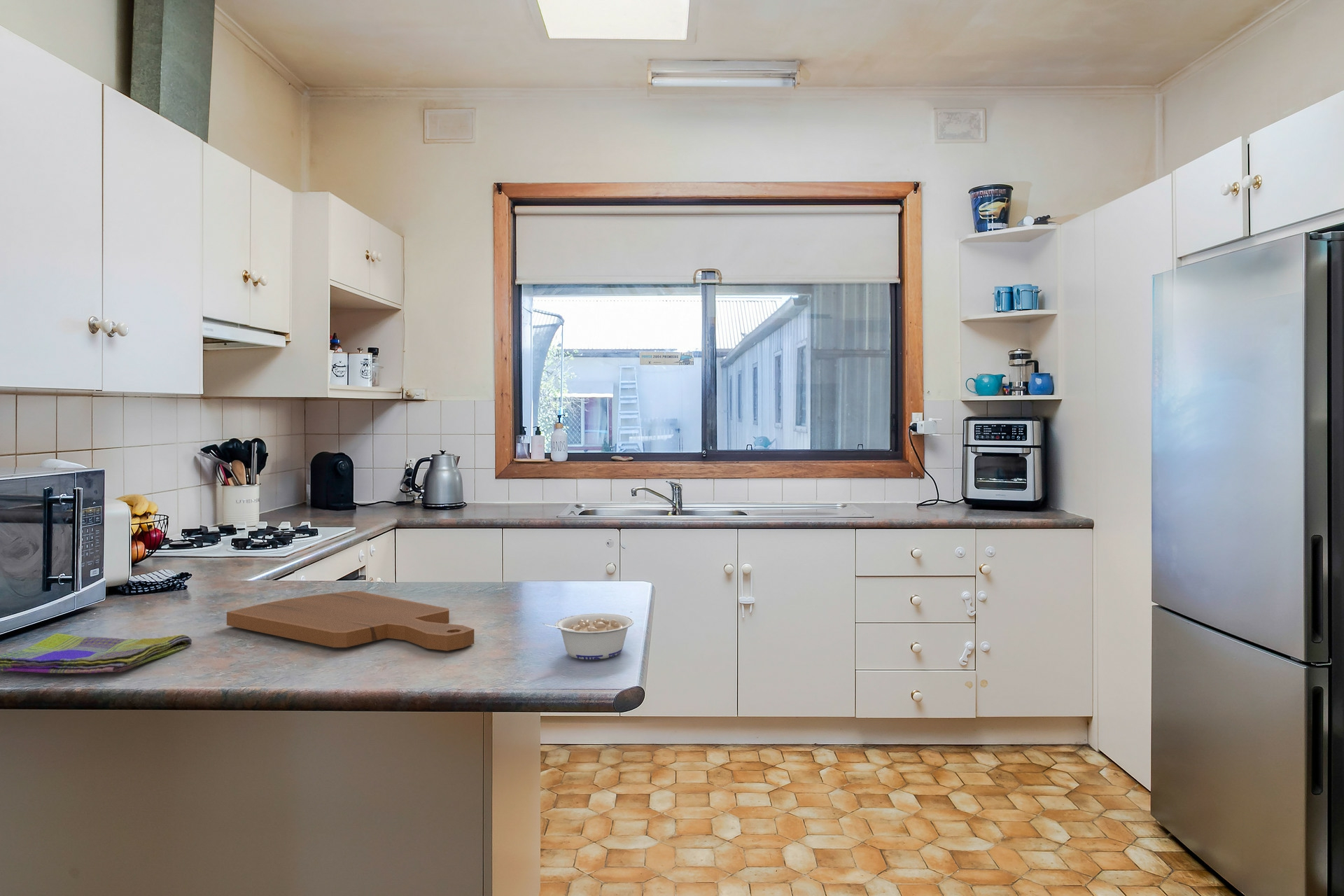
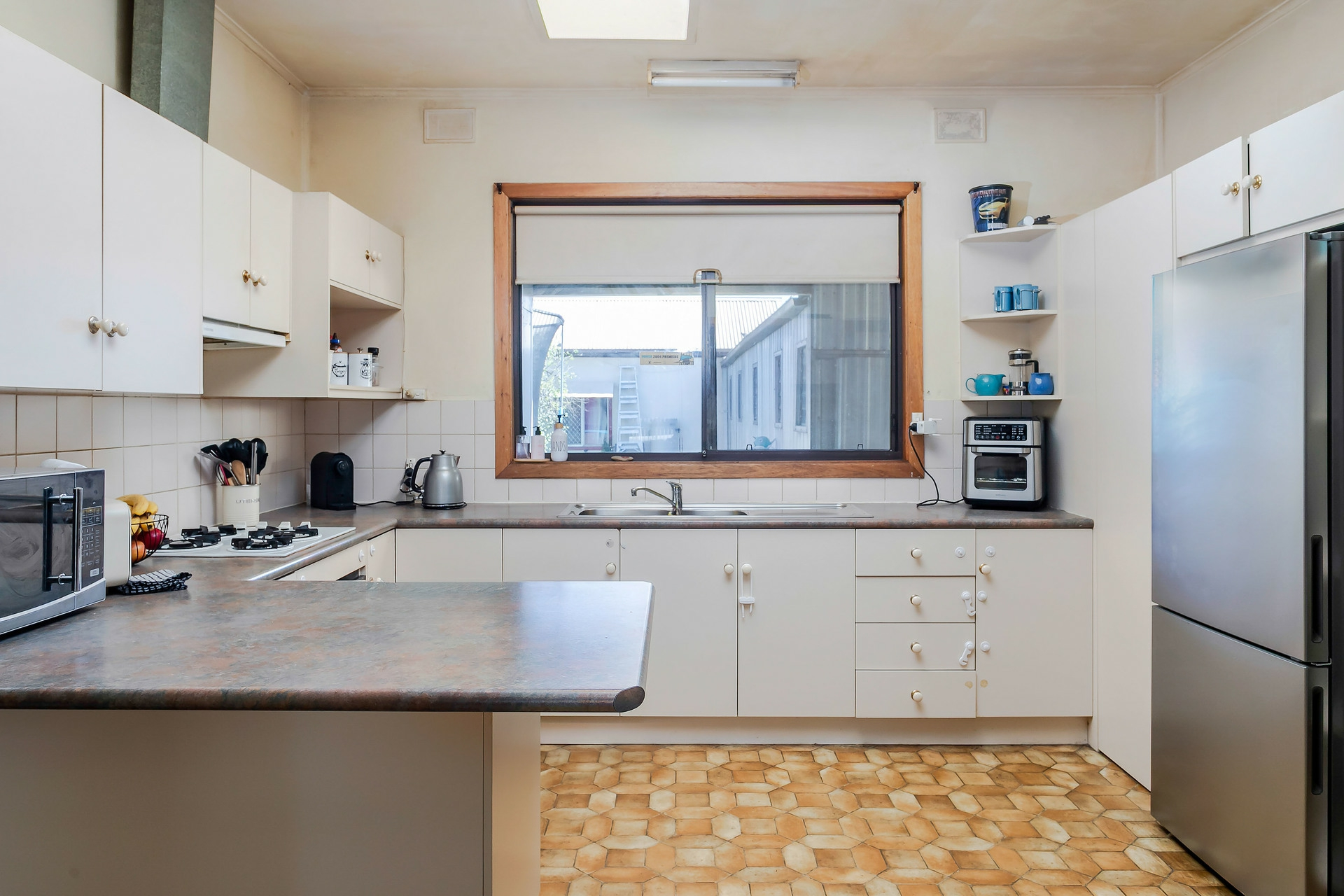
- dish towel [0,633,193,674]
- cutting board [226,590,475,652]
- legume [542,612,634,660]
